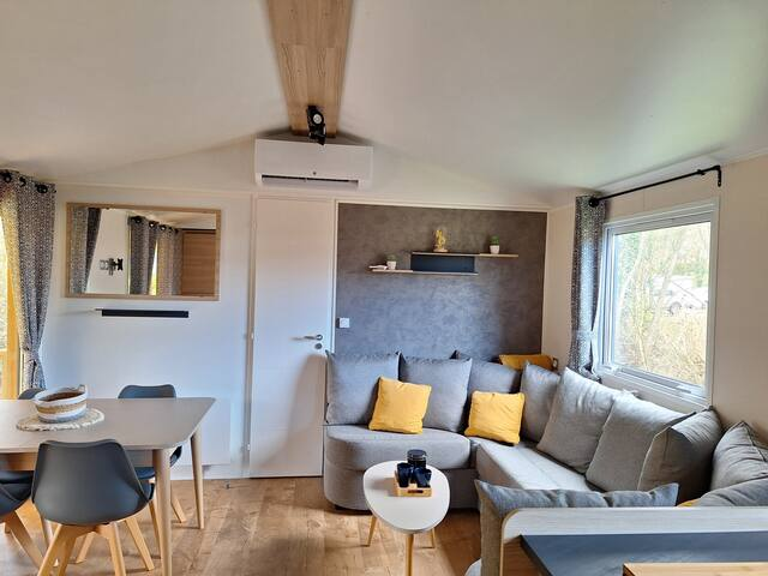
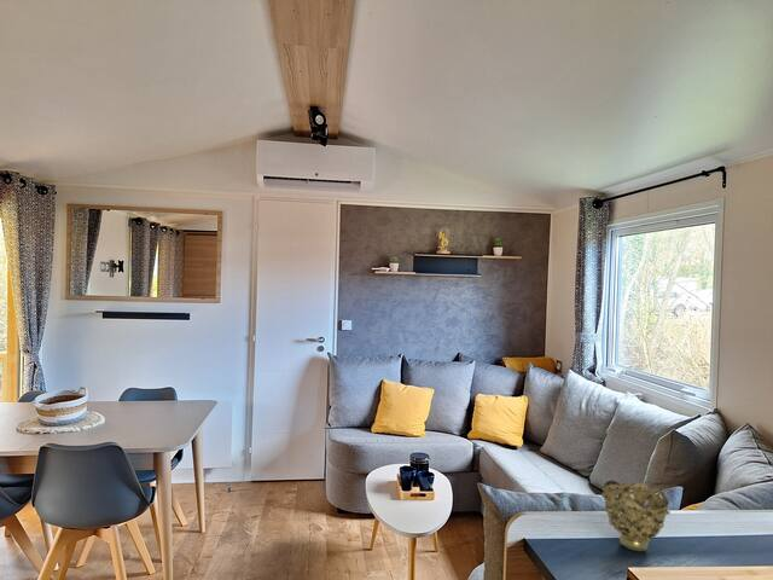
+ decorative bowl [600,478,672,552]
